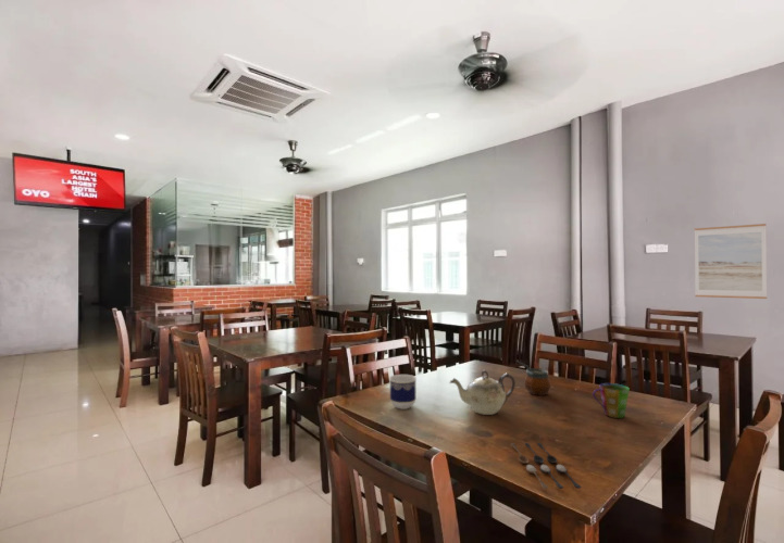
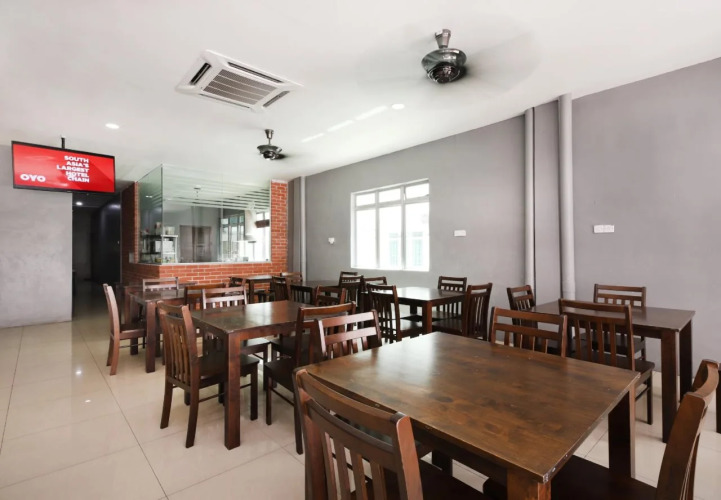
- teapot [448,369,517,416]
- wall art [694,223,768,300]
- cup [592,382,631,419]
- spoon [510,442,582,490]
- cup [388,374,418,411]
- gourd [514,359,551,396]
